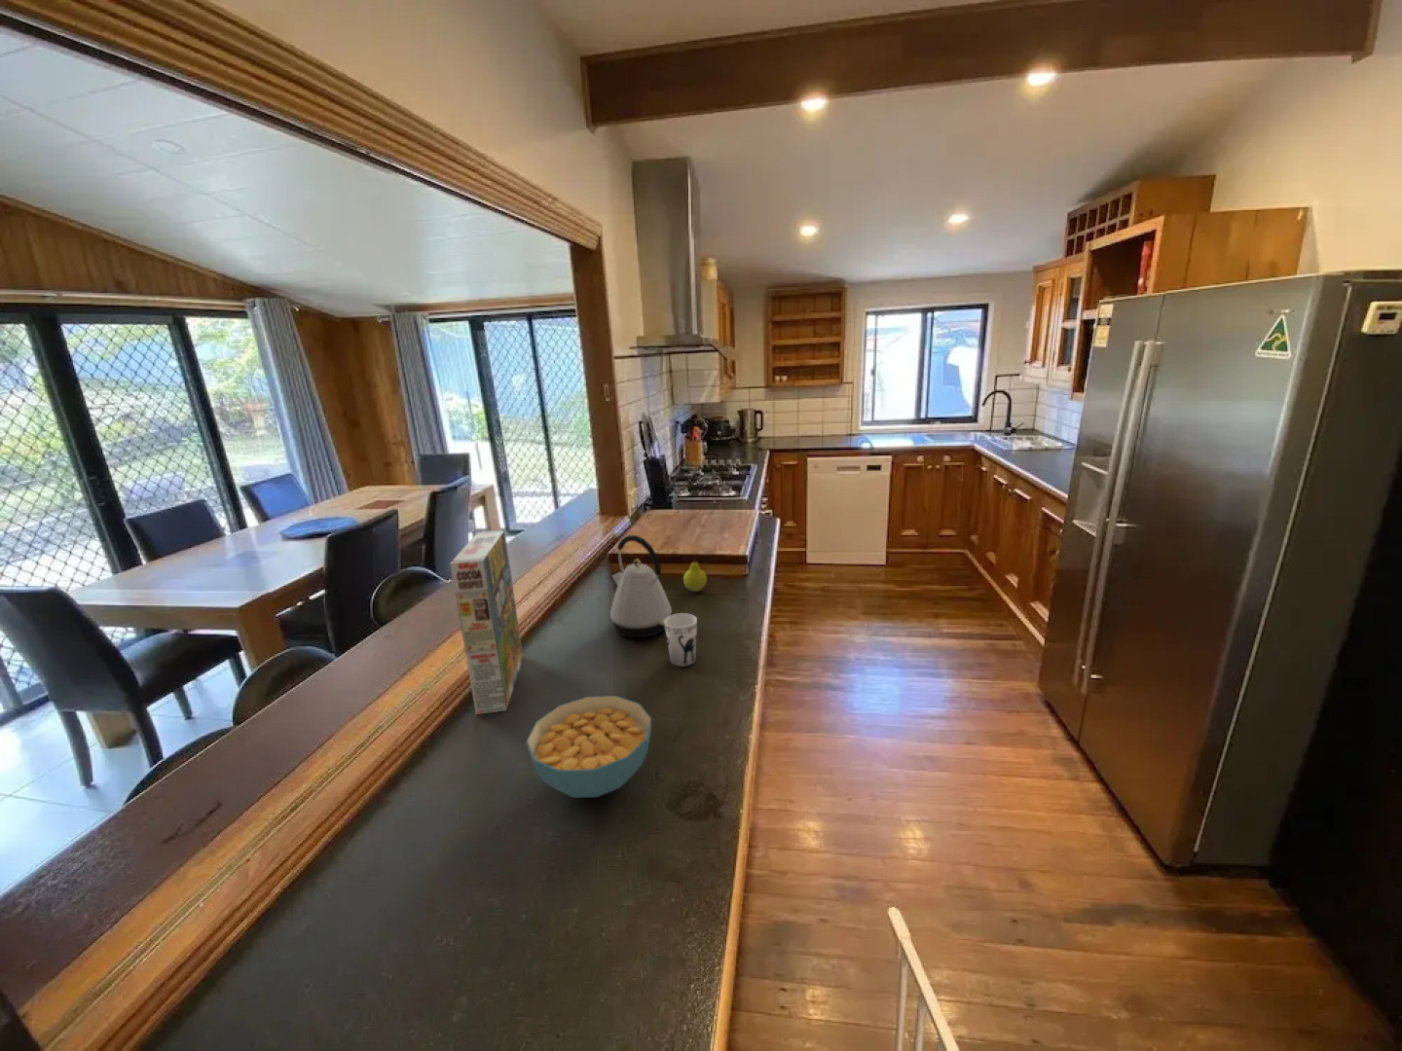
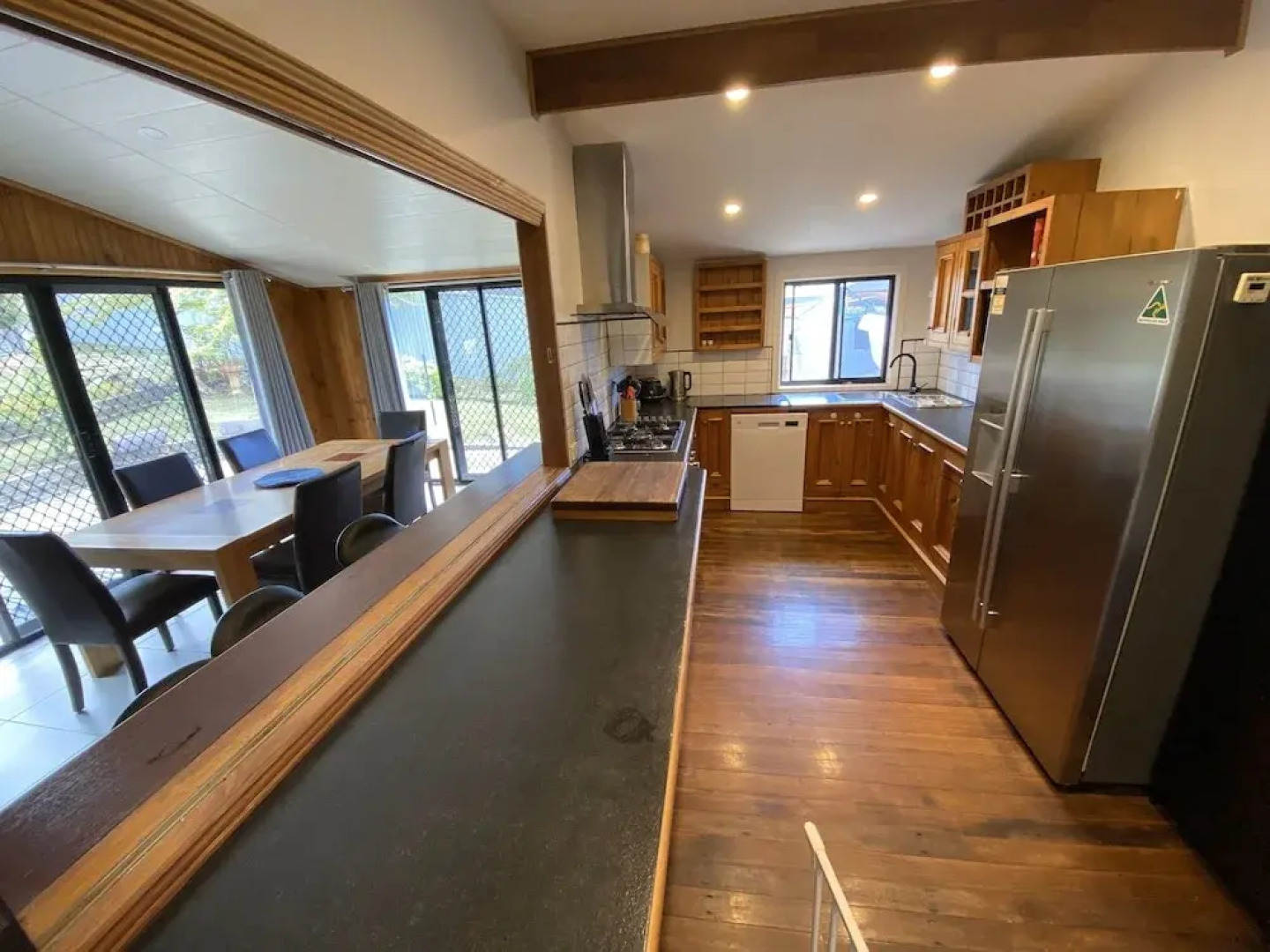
- fruit [682,553,708,593]
- cereal box [449,529,523,715]
- kettle [609,534,672,638]
- cereal bowl [525,694,652,799]
- cup [663,612,698,668]
